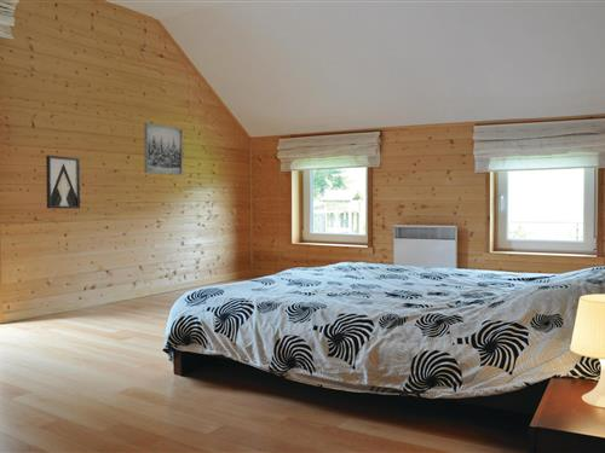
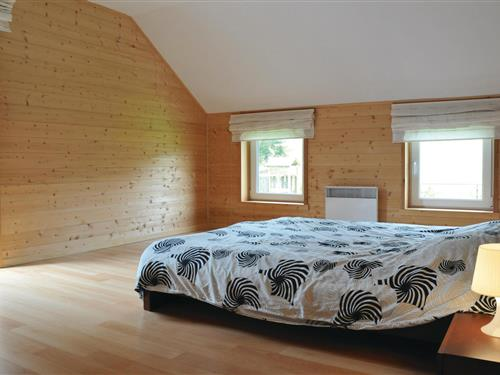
- wall art [143,122,184,176]
- wall art [45,155,81,210]
